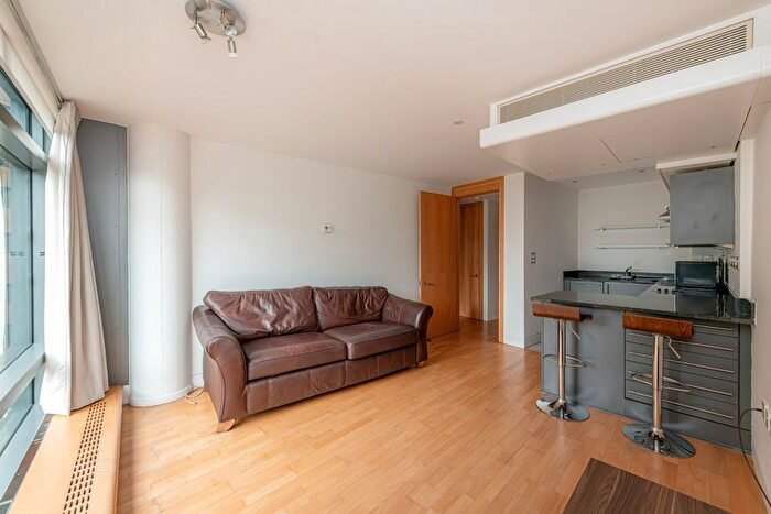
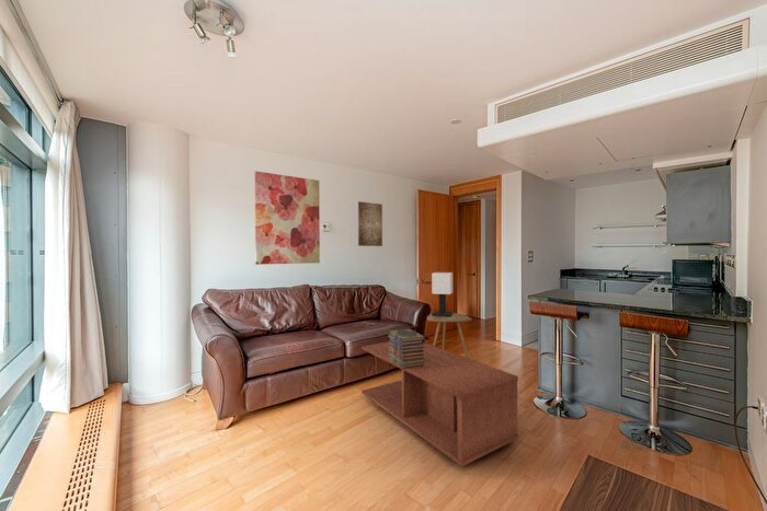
+ wall art [357,200,384,247]
+ wall art [254,171,321,266]
+ book stack [388,328,426,370]
+ coffee table [360,340,519,467]
+ table lamp [431,271,454,317]
+ side table [426,312,473,359]
